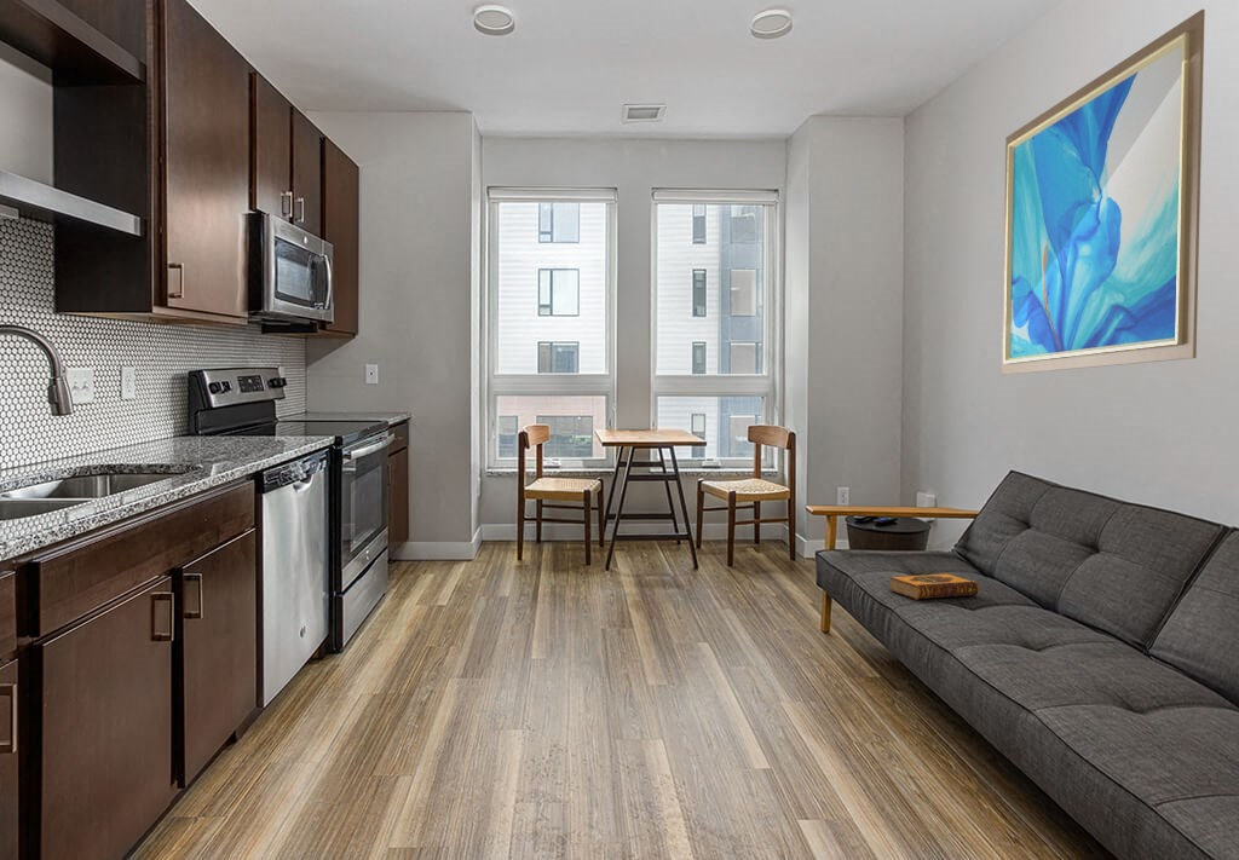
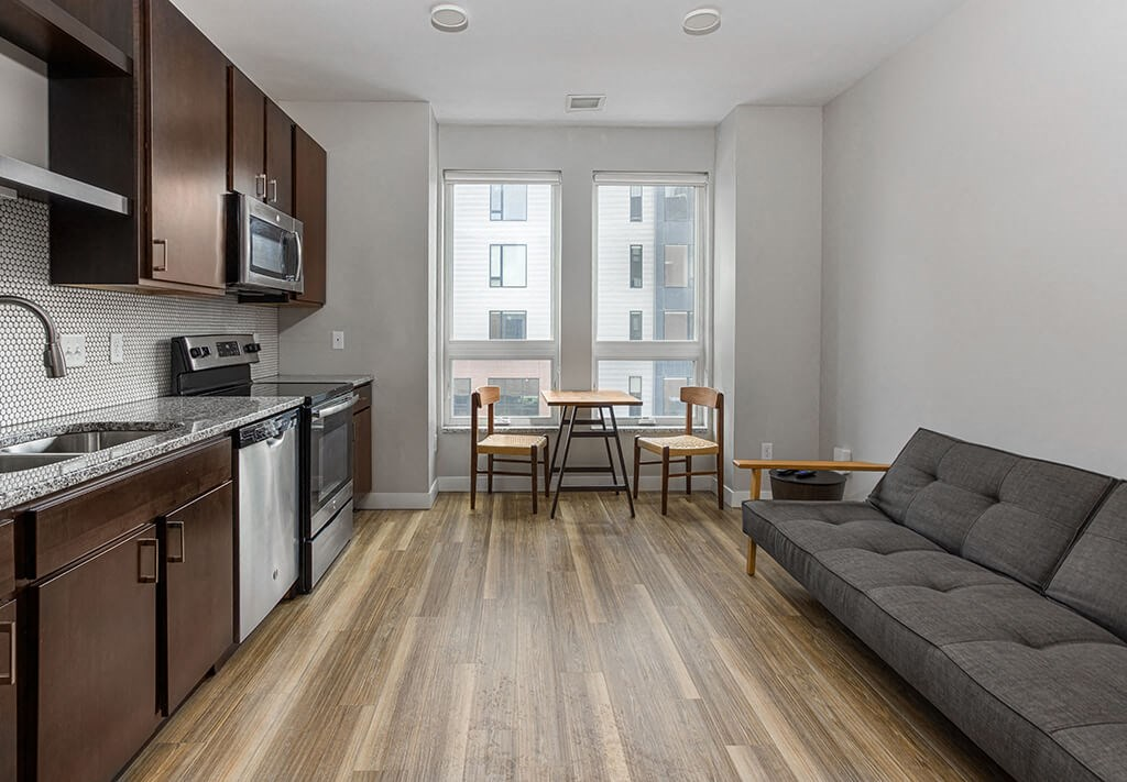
- wall art [1001,8,1206,376]
- hardback book [887,572,980,601]
